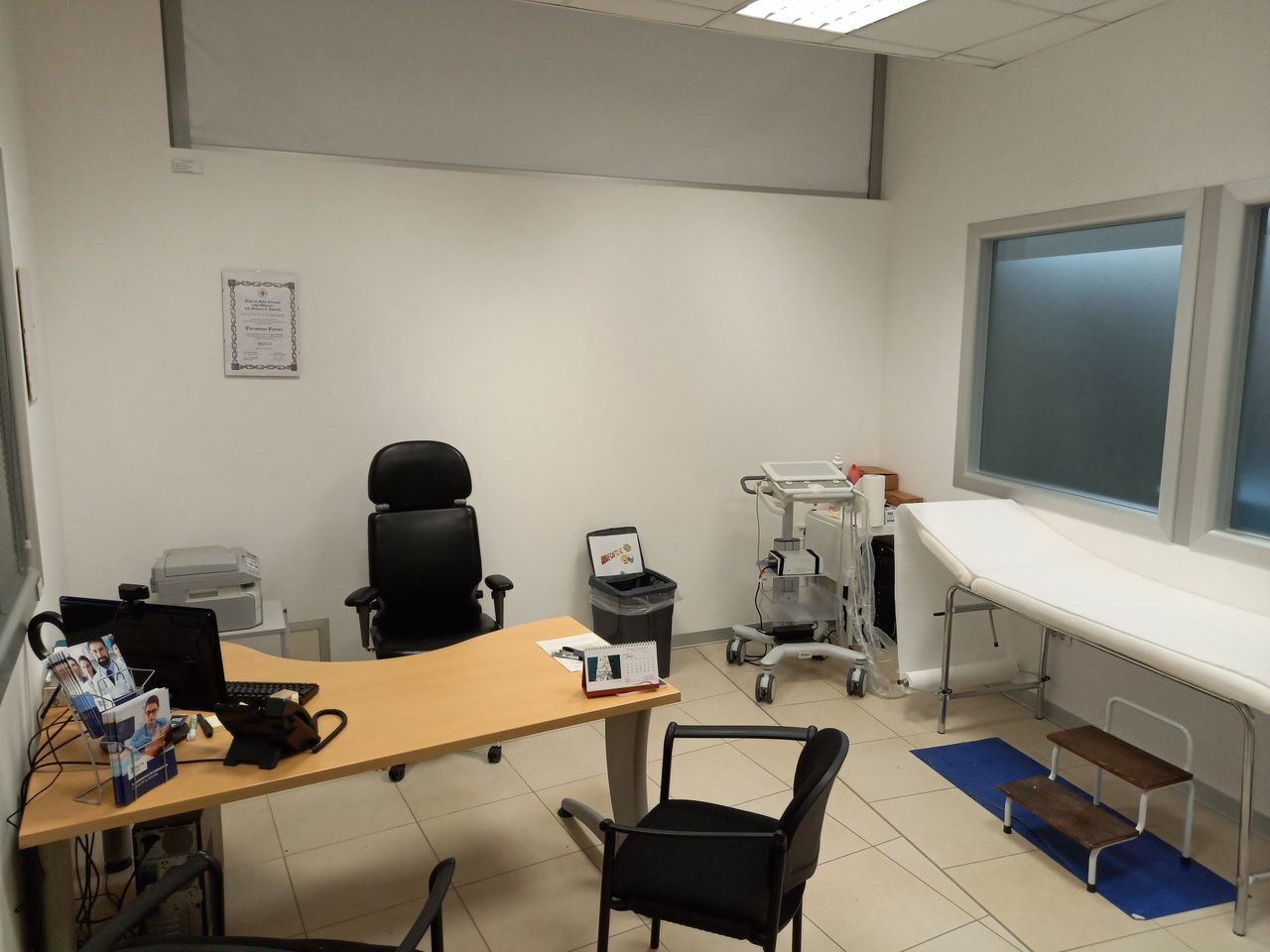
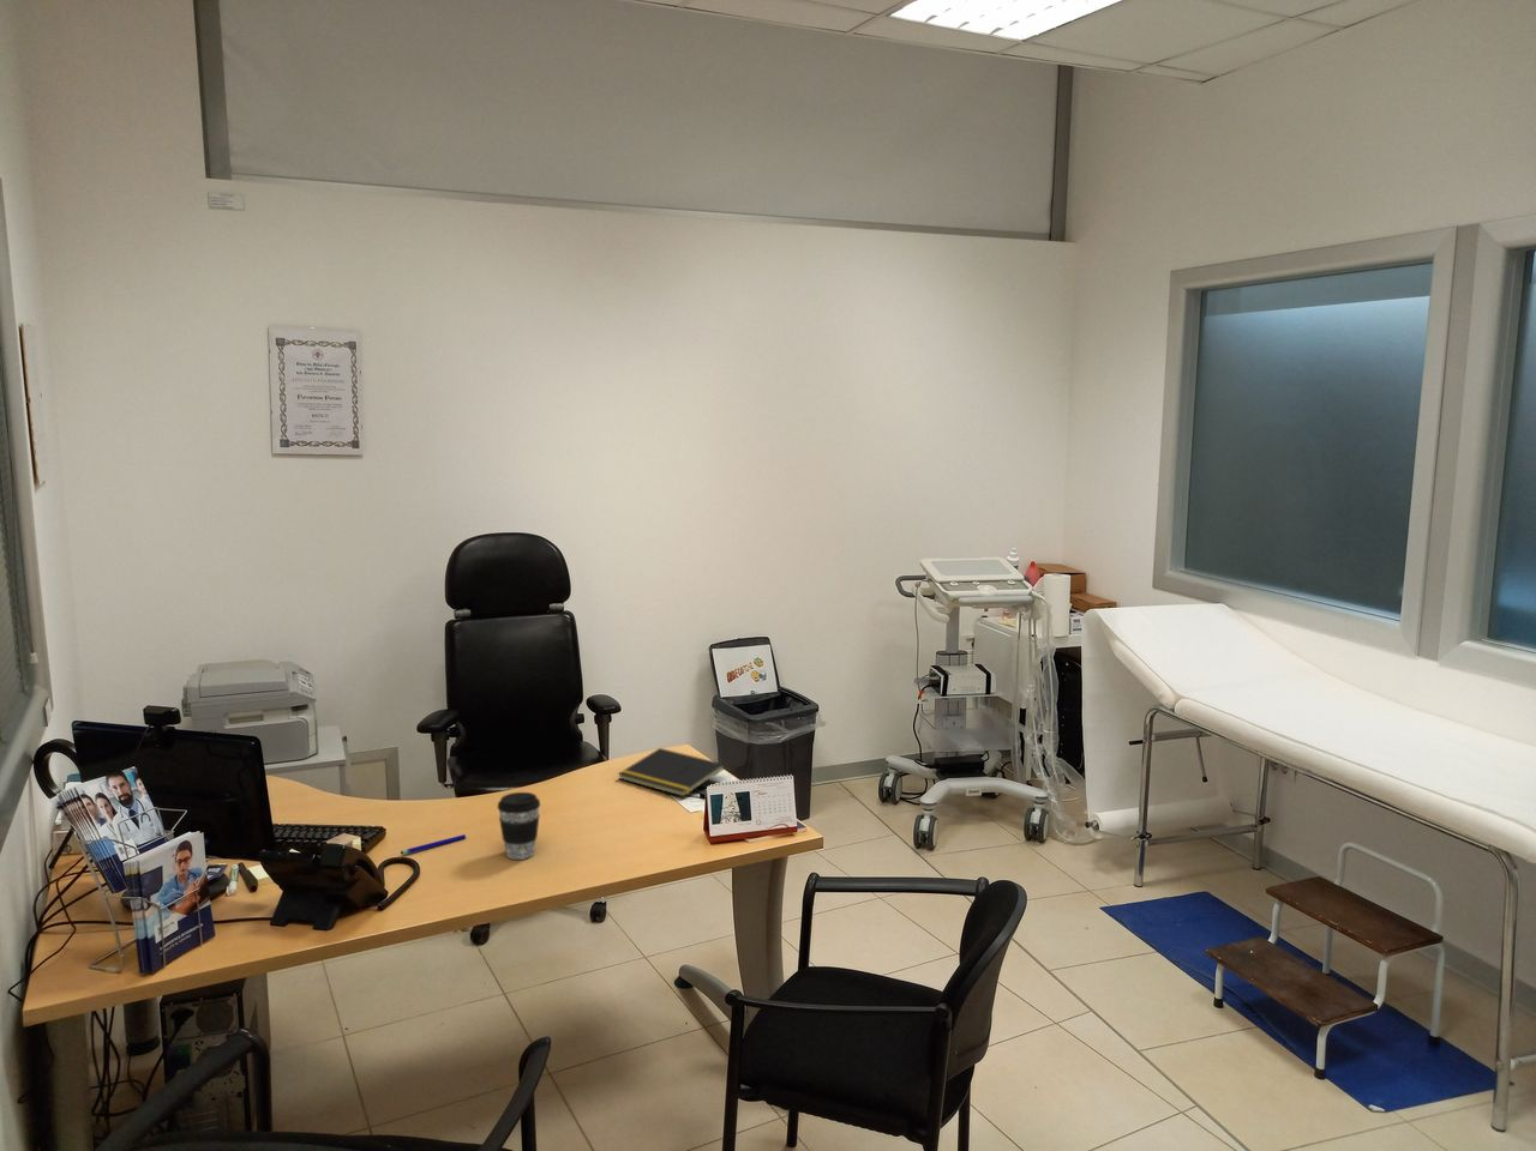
+ notepad [617,747,726,797]
+ pen [399,833,467,856]
+ coffee cup [497,791,541,861]
